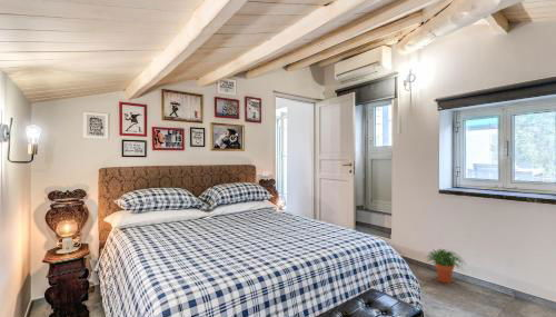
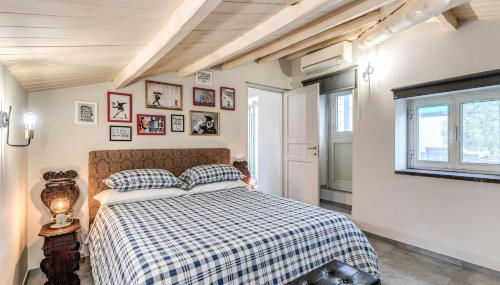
- potted plant [425,247,467,285]
